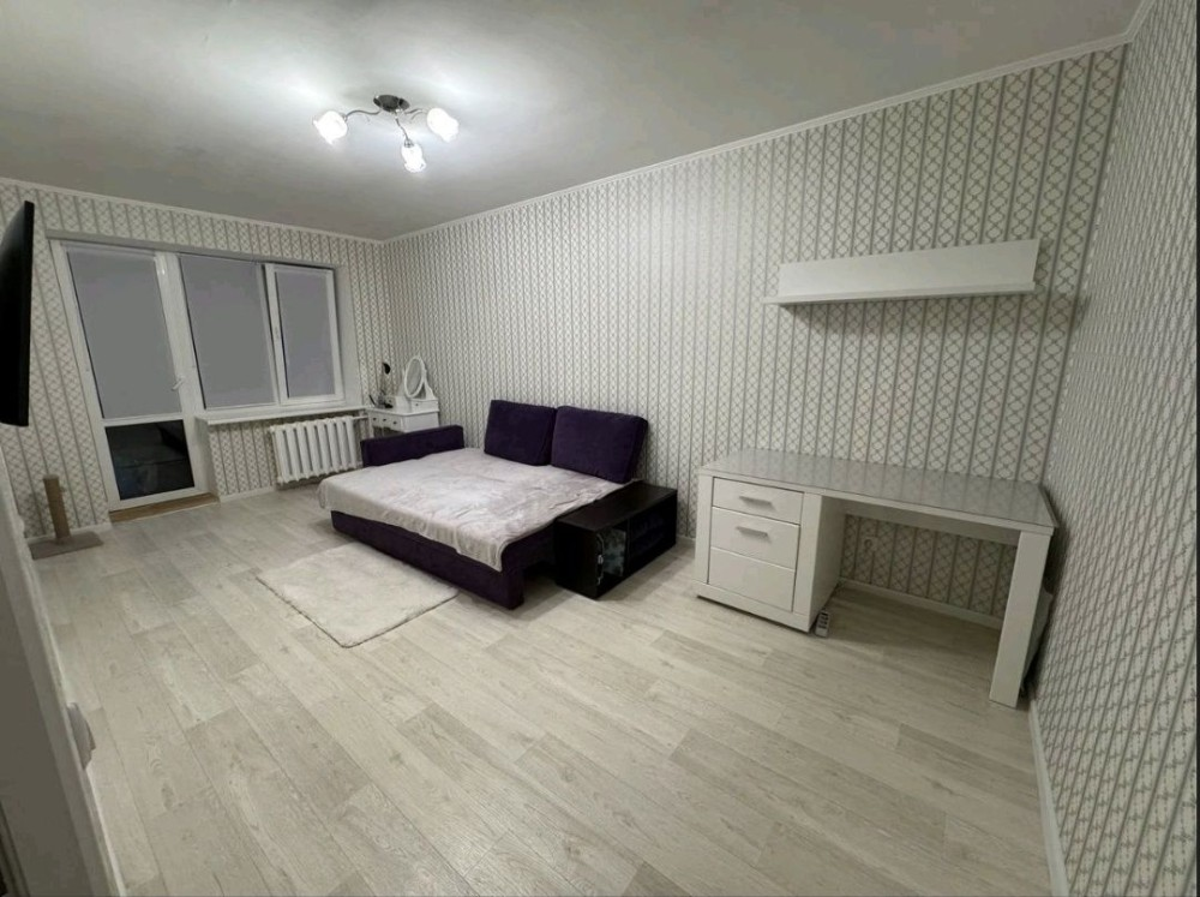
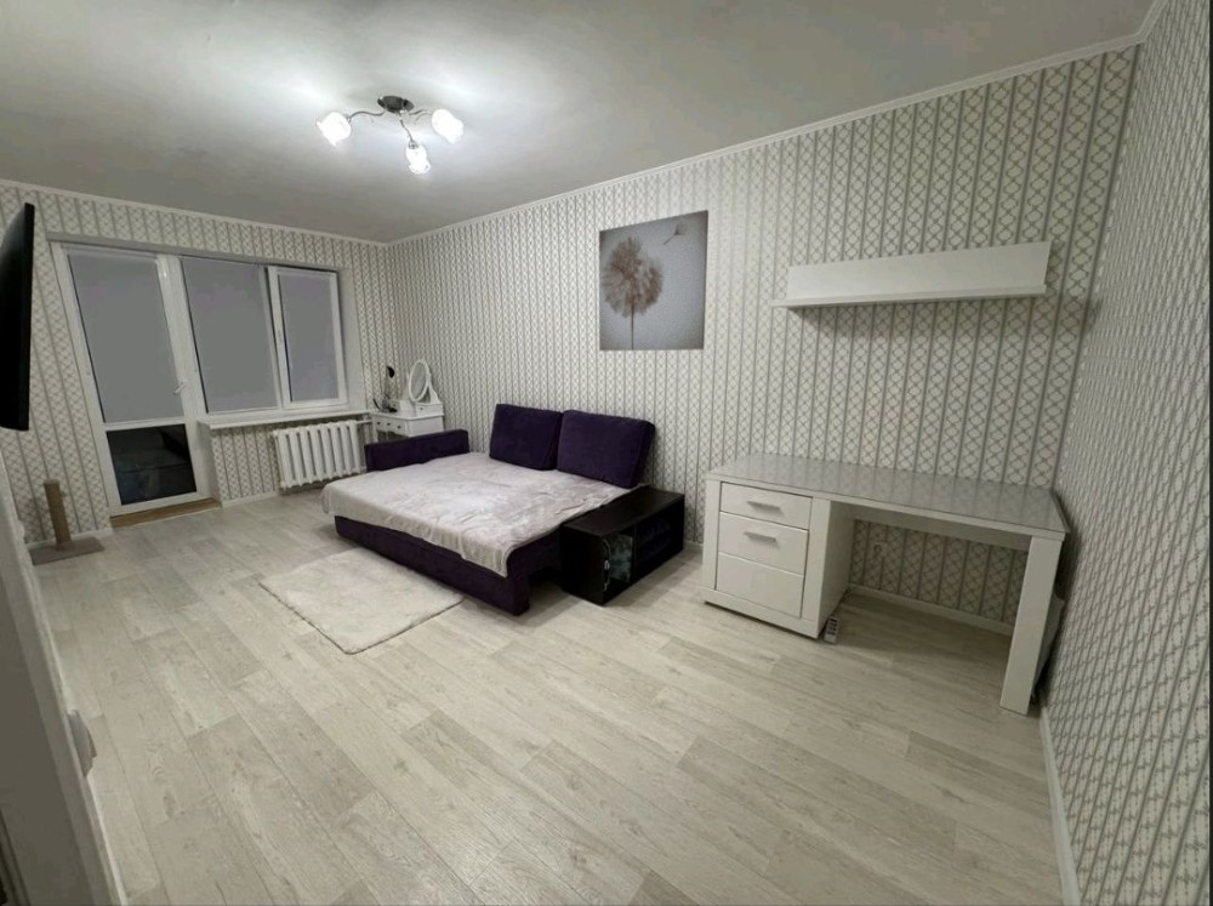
+ wall art [598,209,710,352]
